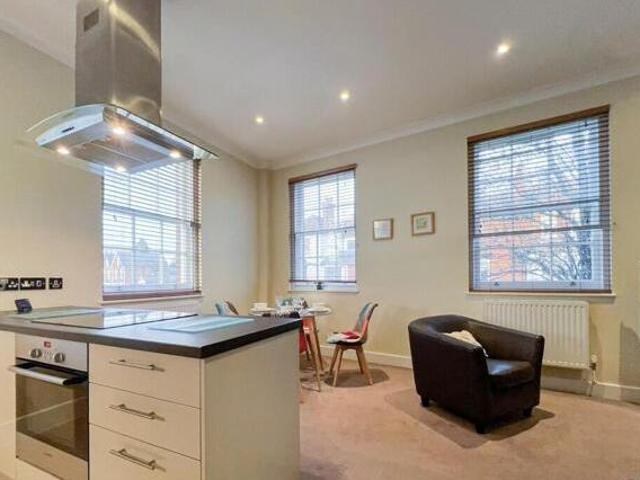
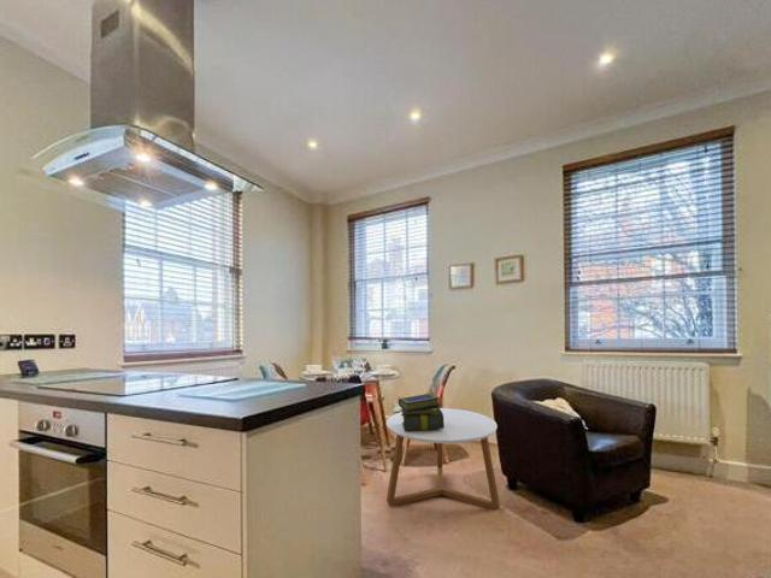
+ coffee table [386,407,501,511]
+ stack of books [398,393,445,431]
